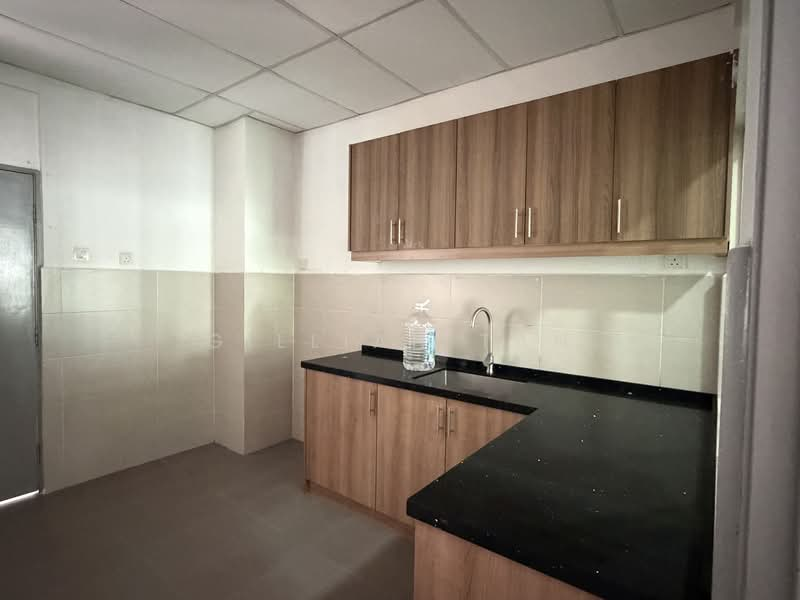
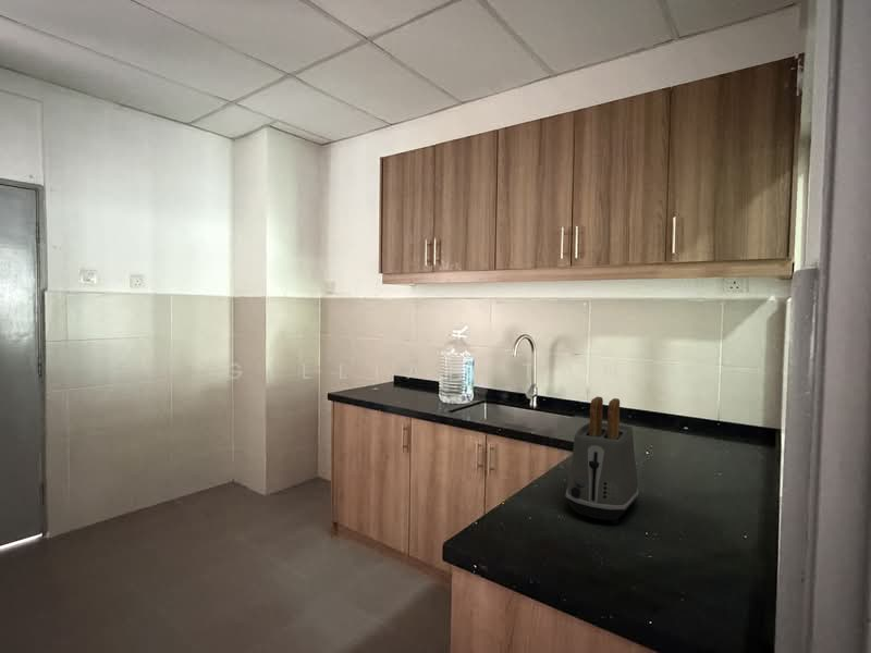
+ toaster [565,395,639,525]
